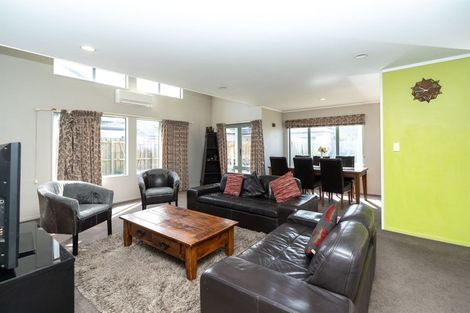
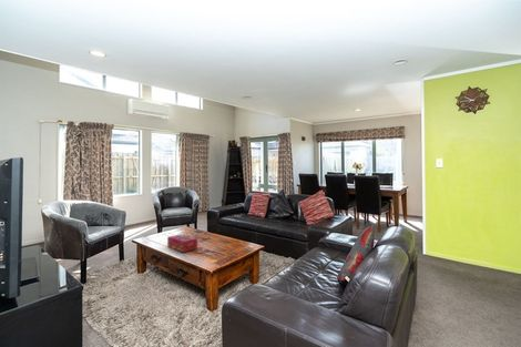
+ tissue box [166,233,198,253]
